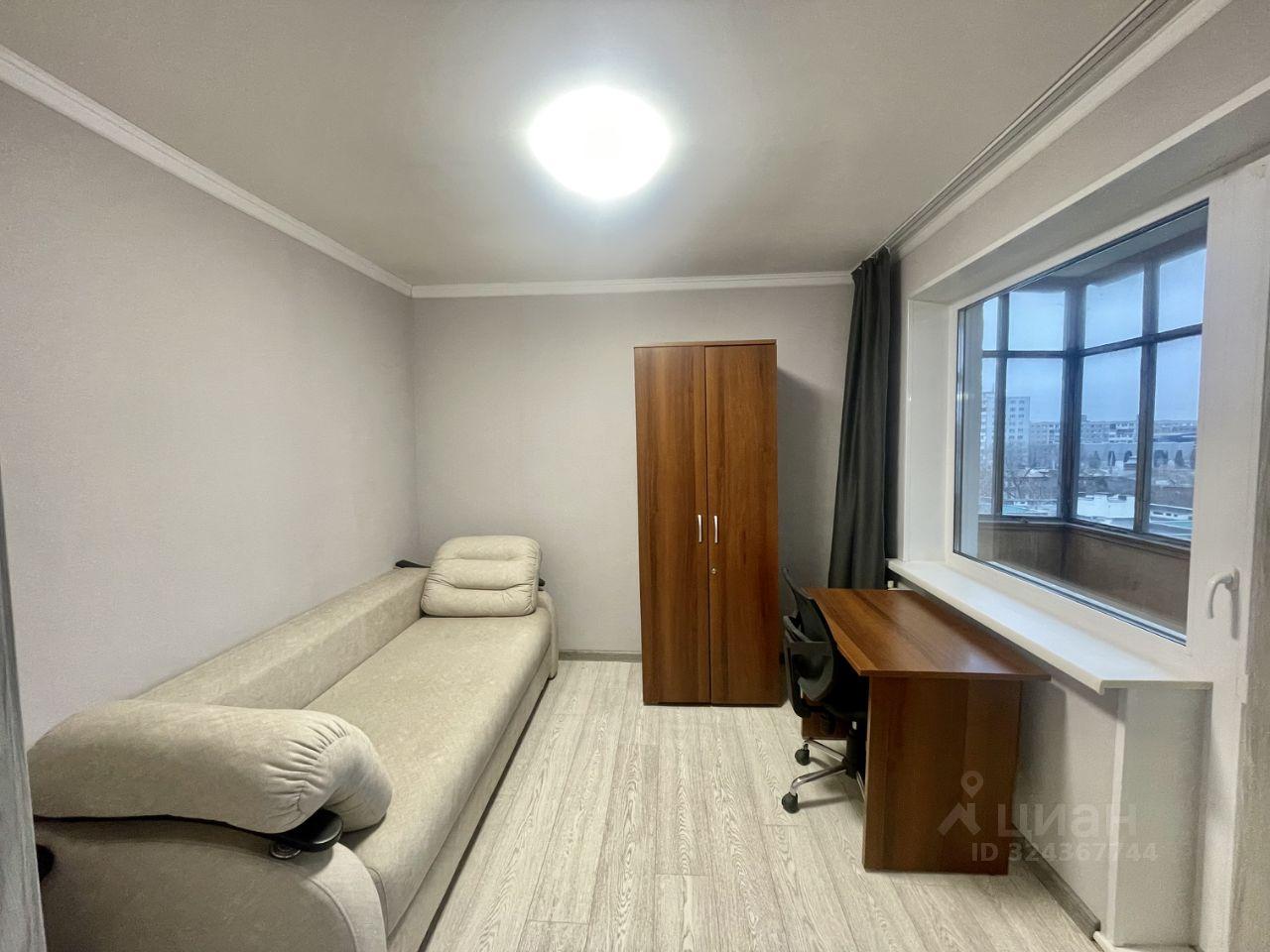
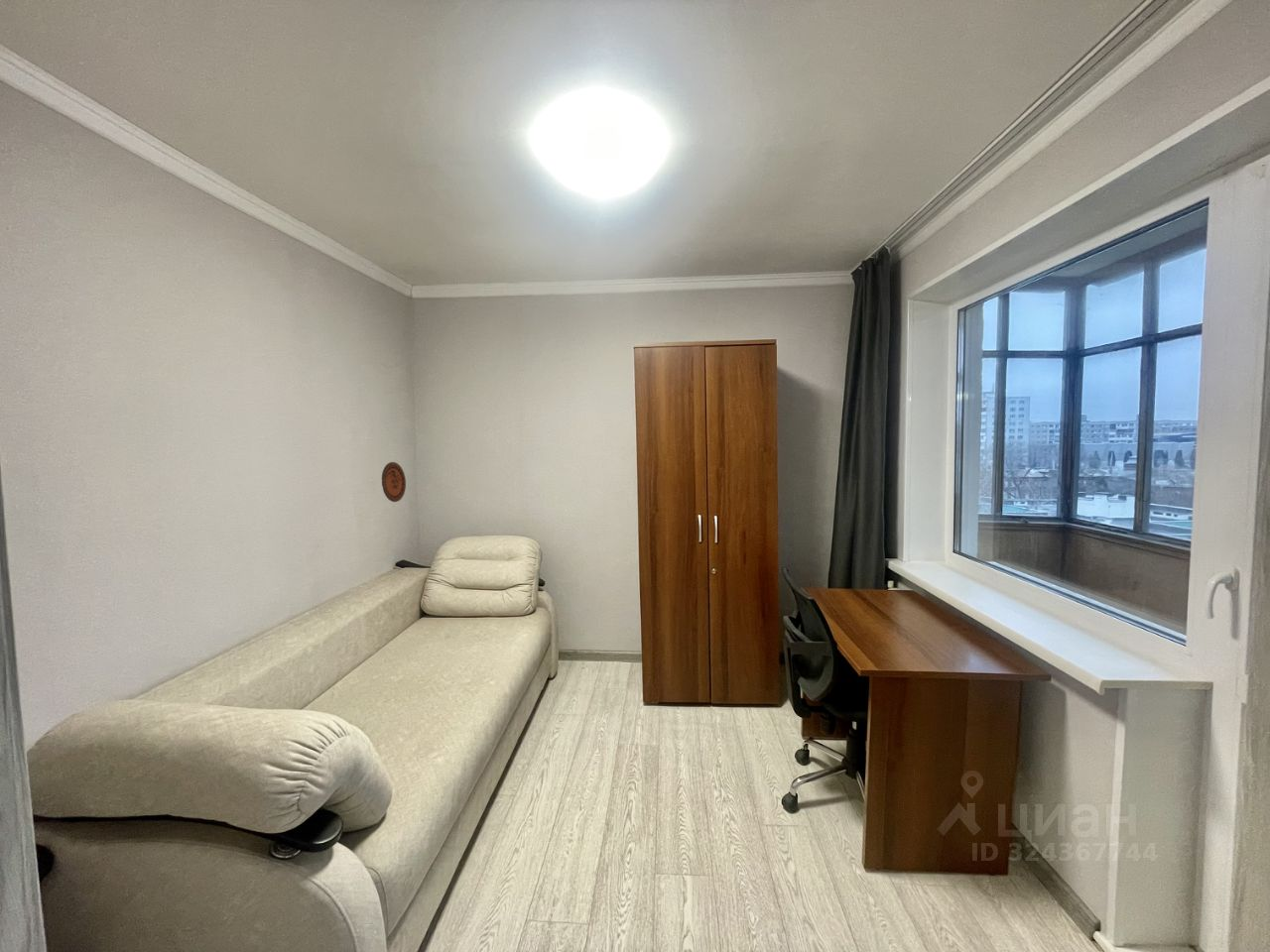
+ decorative plate [381,461,407,503]
